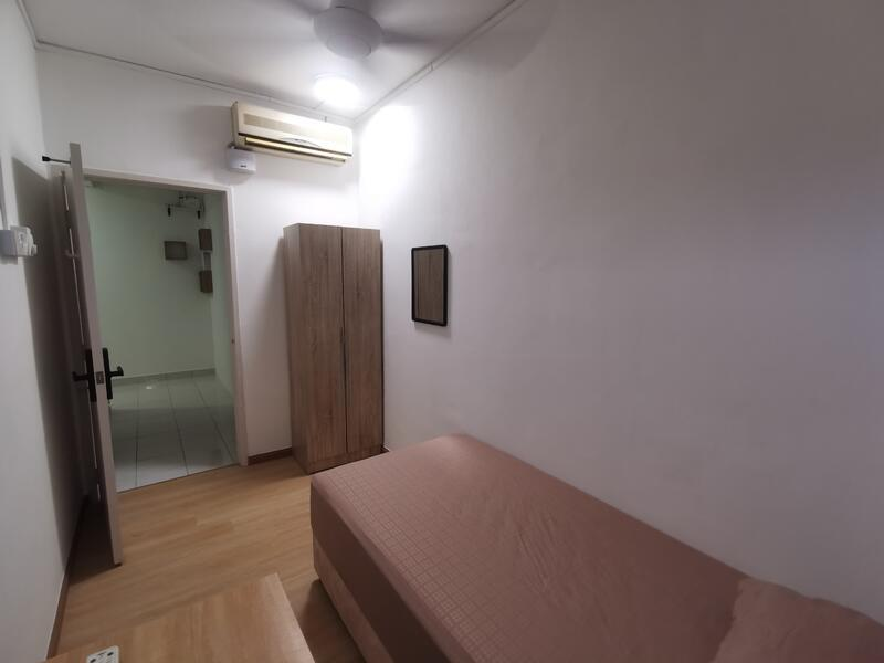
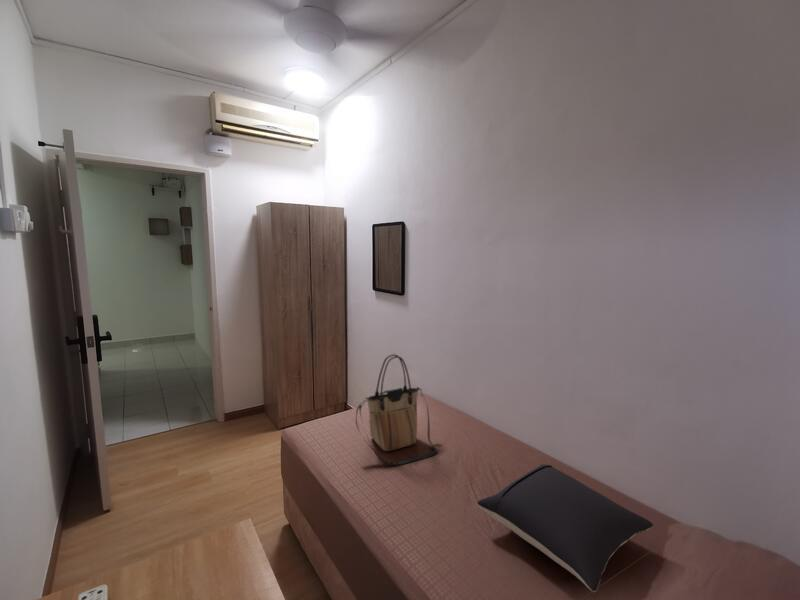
+ tote bag [355,353,439,466]
+ pillow [477,463,654,593]
